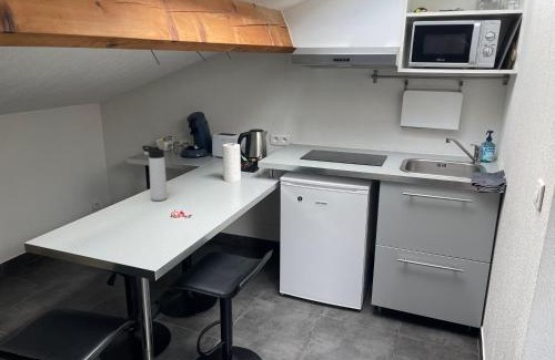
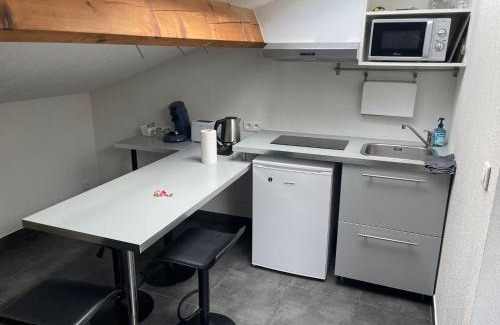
- thermos bottle [141,144,168,202]
